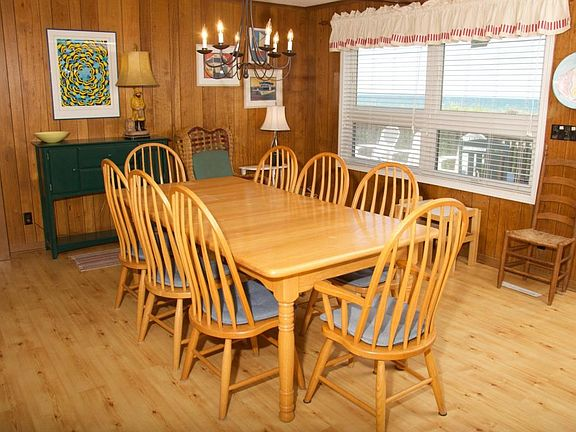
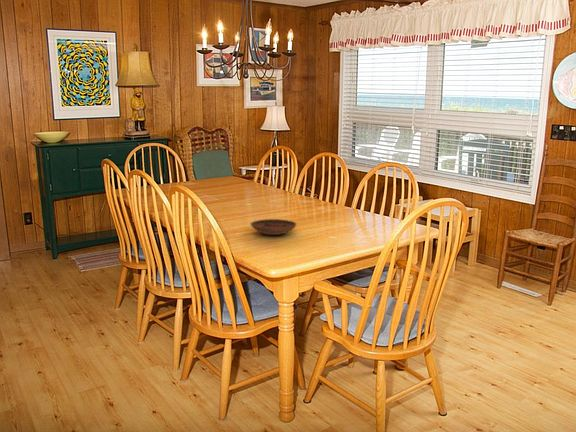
+ bowl [249,218,298,236]
